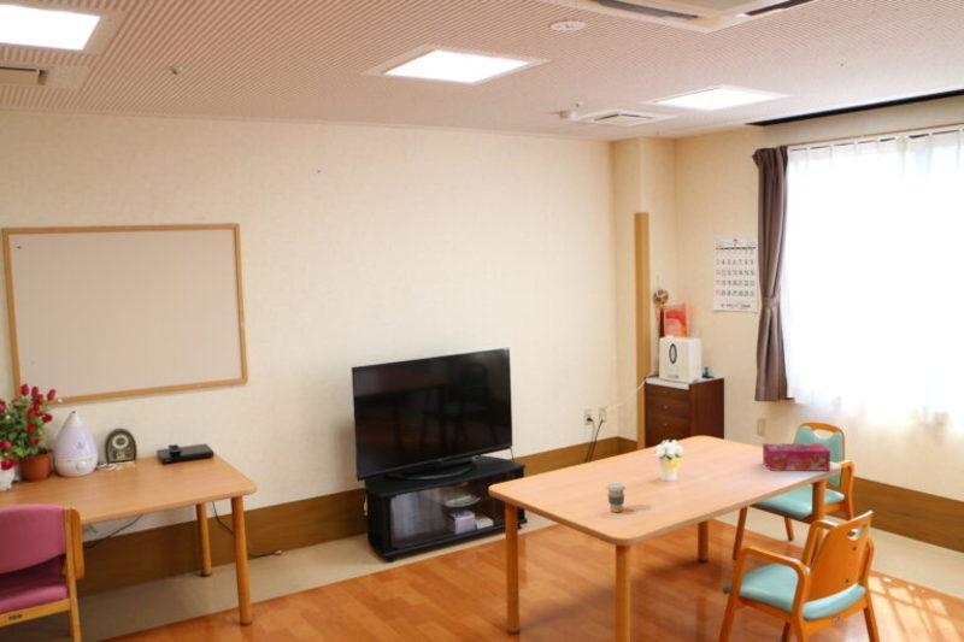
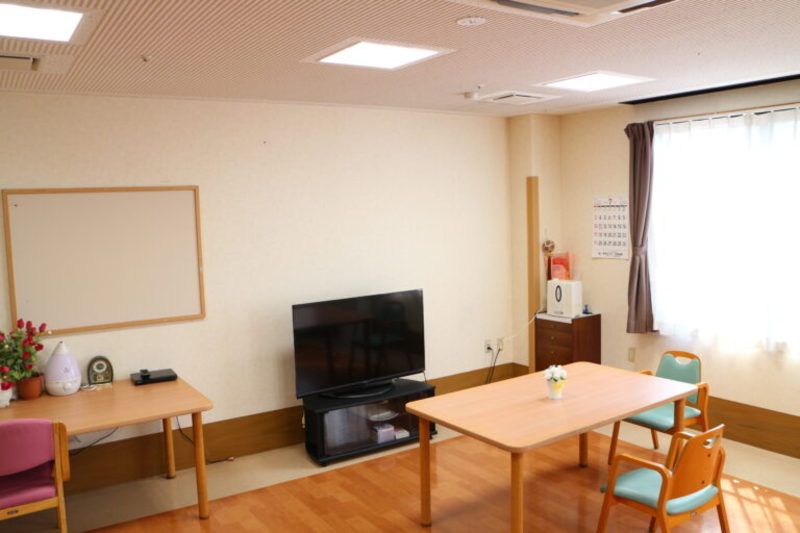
- tissue box [762,442,831,472]
- coffee cup [605,482,627,513]
